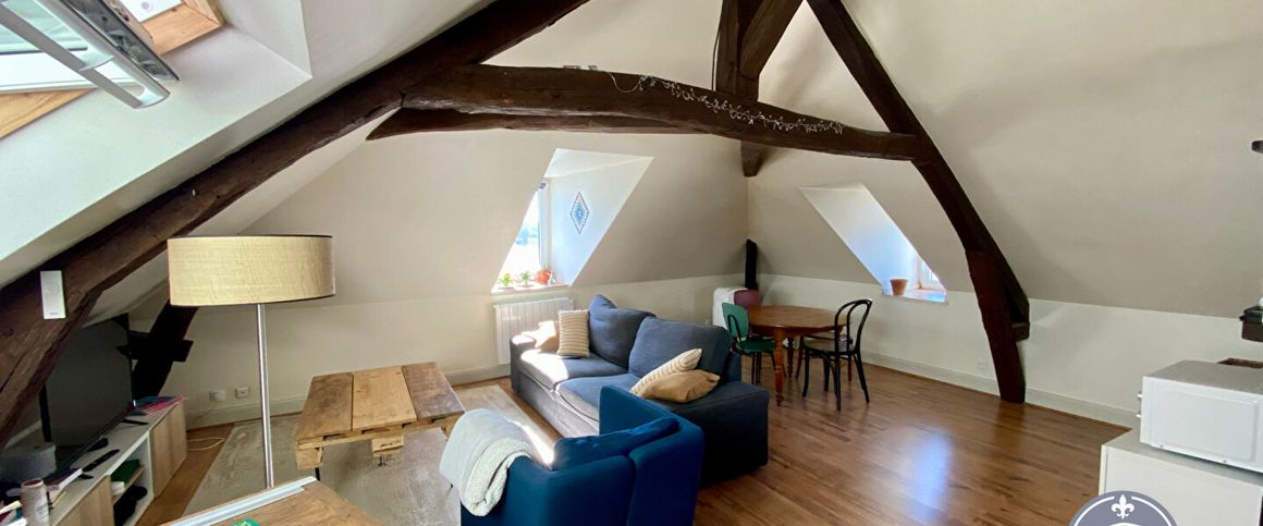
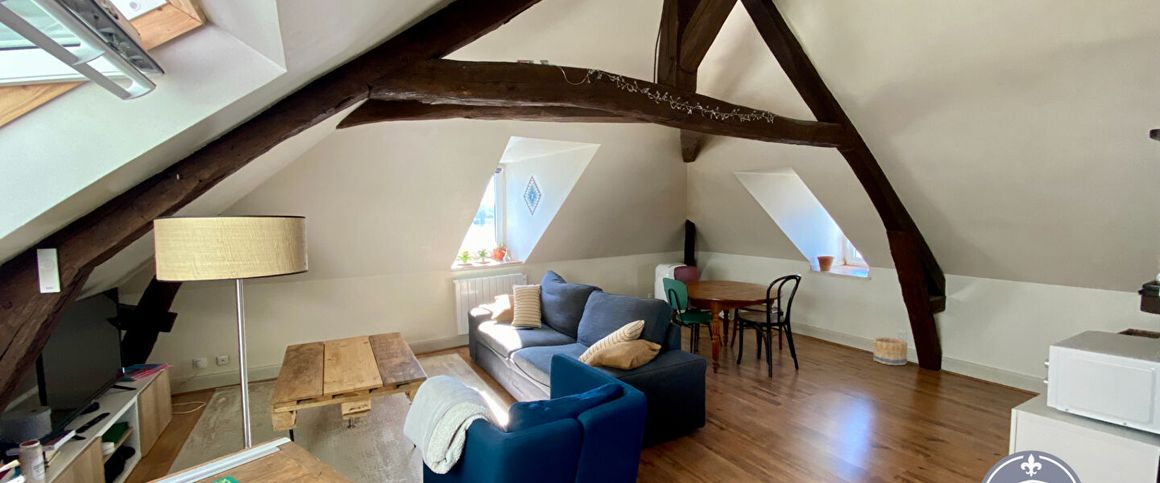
+ basket [872,336,909,366]
